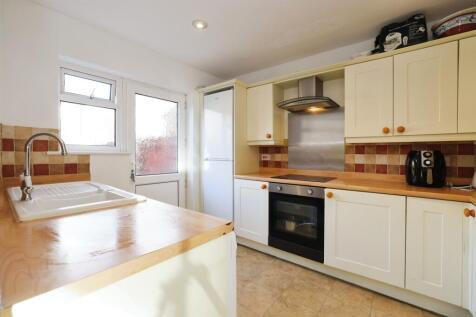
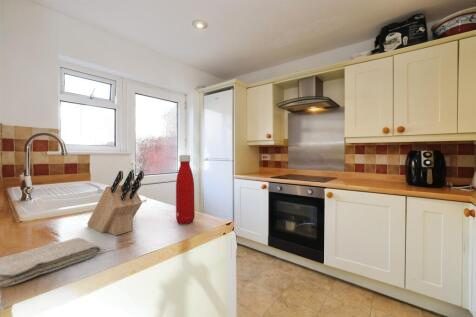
+ bottle [175,154,196,225]
+ knife block [86,170,145,236]
+ washcloth [0,237,102,288]
